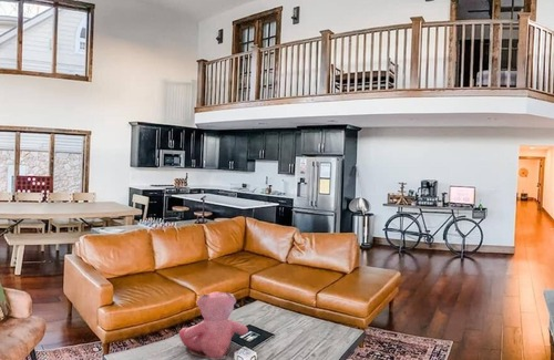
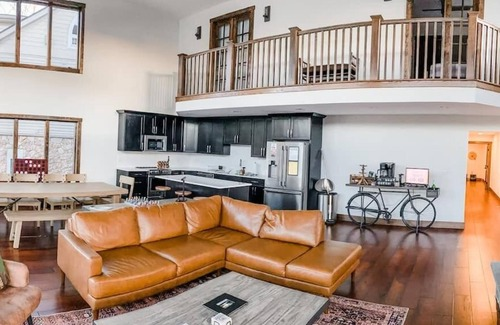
- teddy bear [178,290,249,360]
